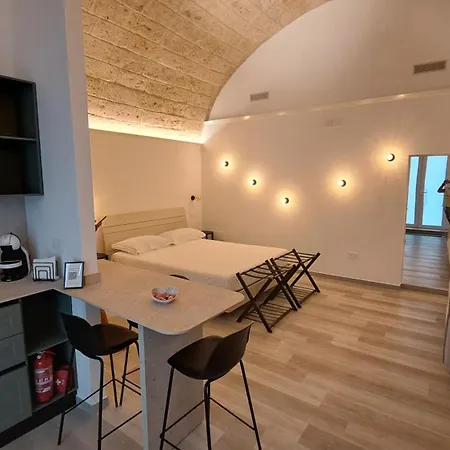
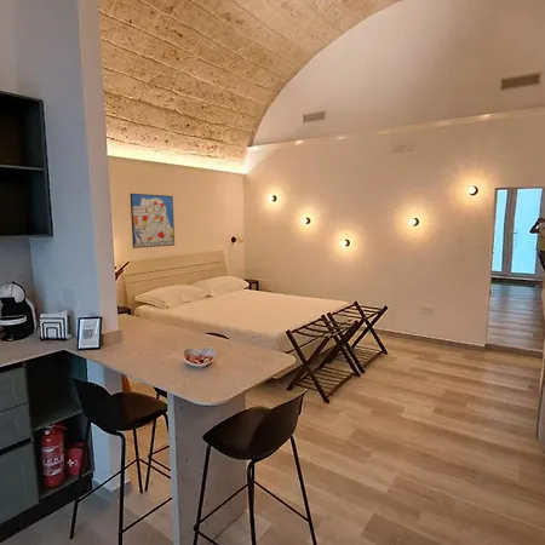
+ wall art [128,193,176,249]
